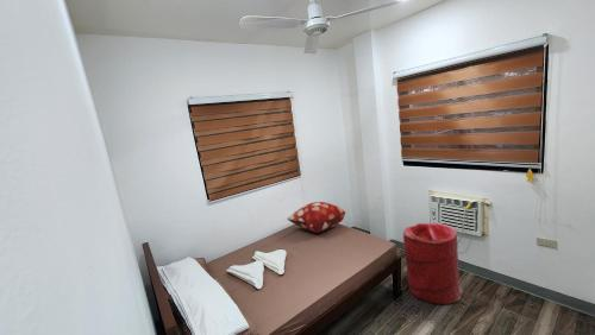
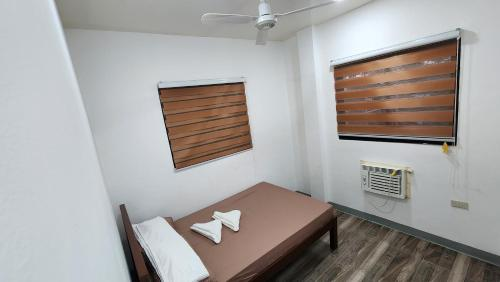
- laundry hamper [402,222,462,305]
- decorative pillow [286,201,346,234]
